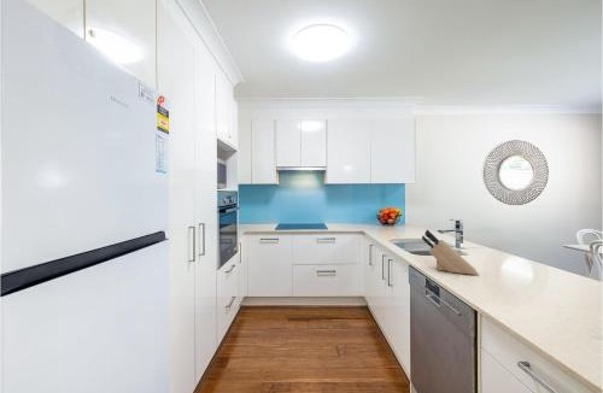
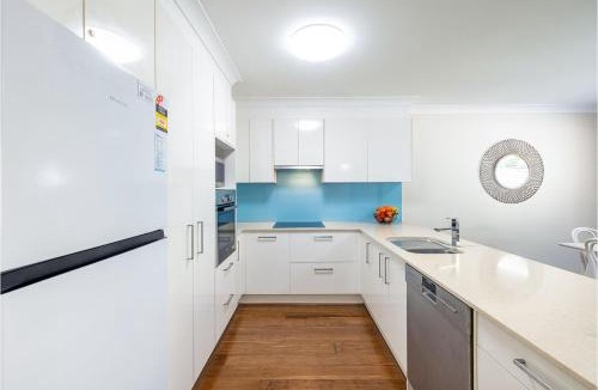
- knife block [421,229,479,276]
